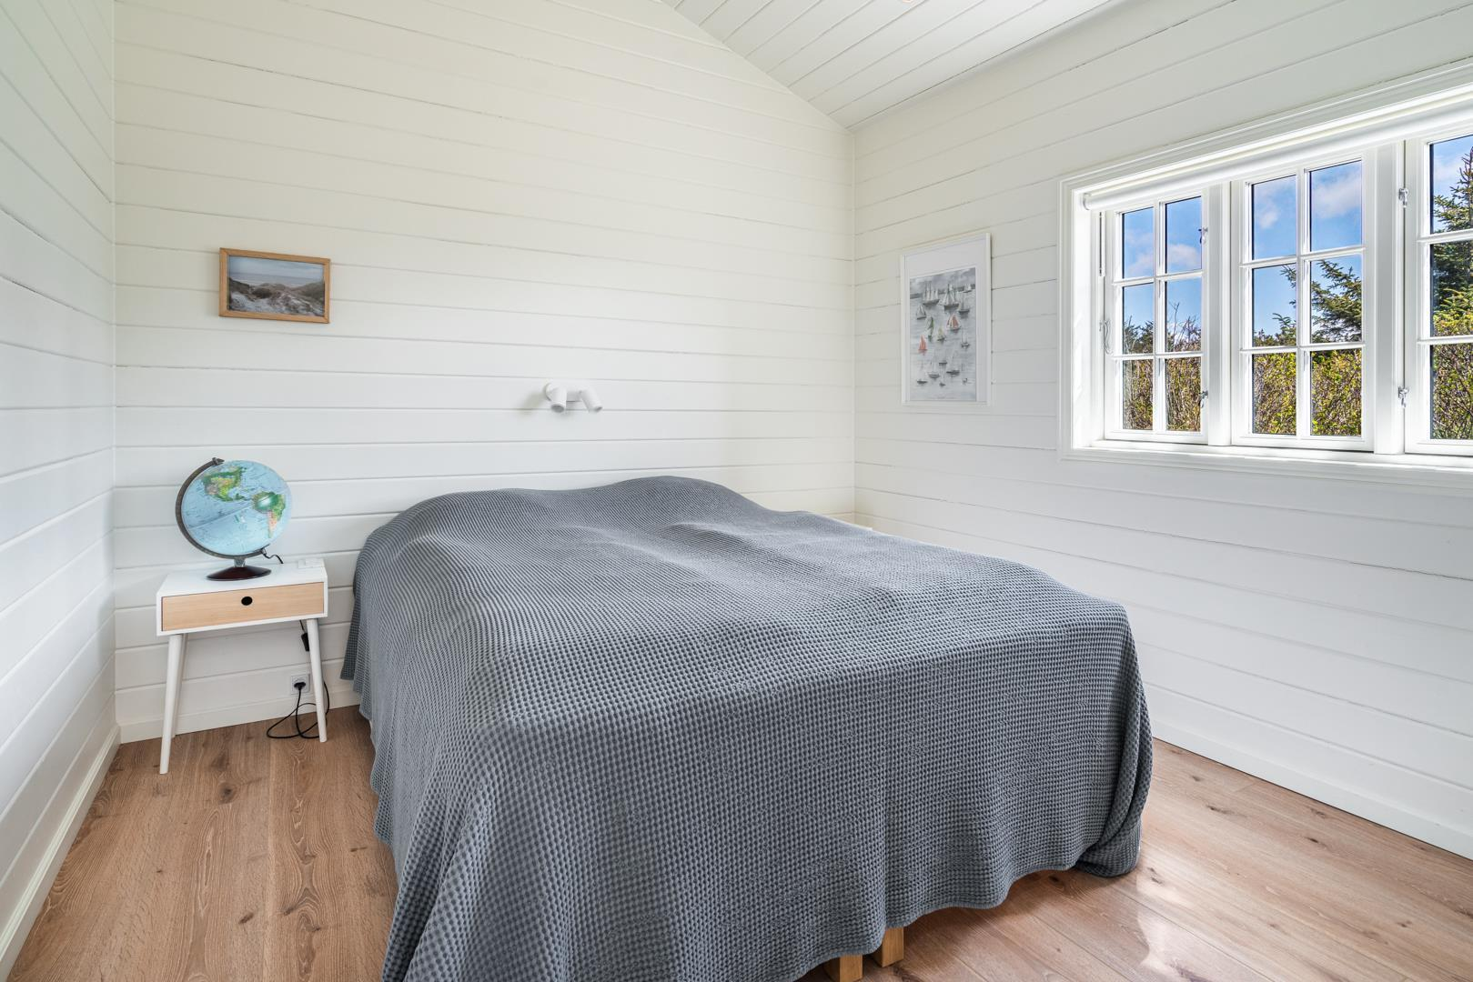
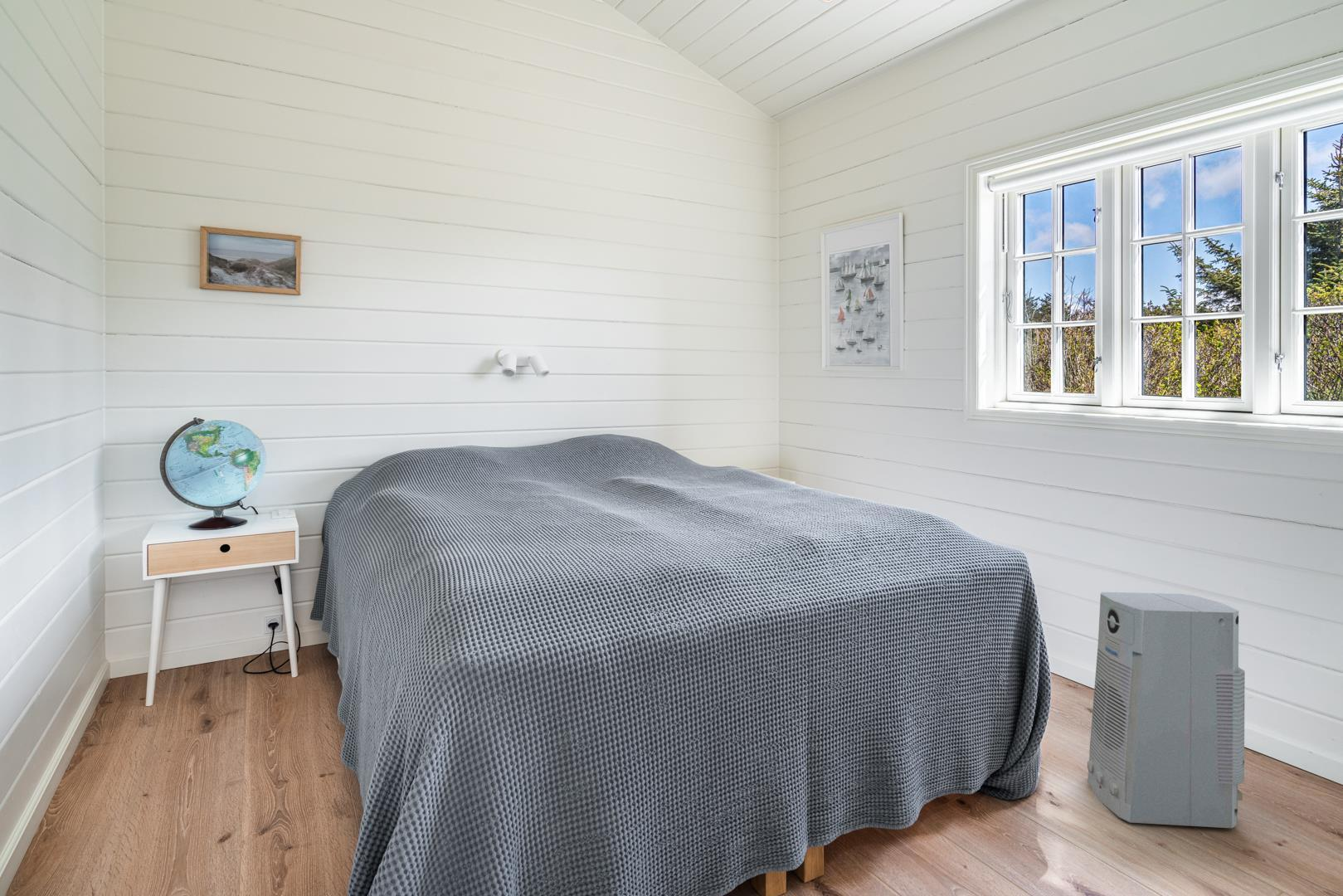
+ air purifier [1087,592,1246,829]
